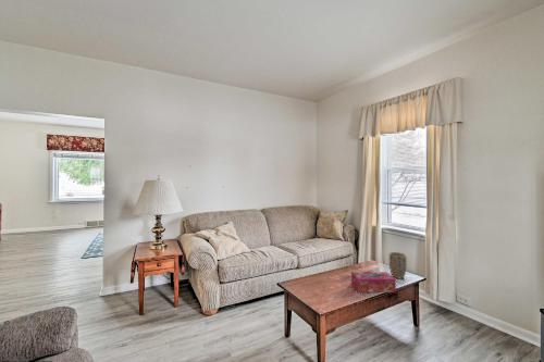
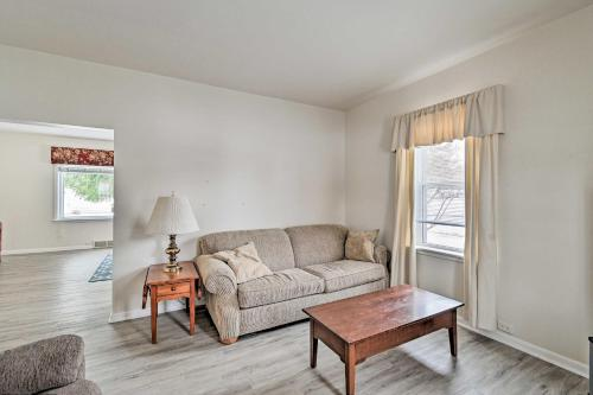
- tissue box [350,271,397,294]
- plant pot [388,251,408,279]
